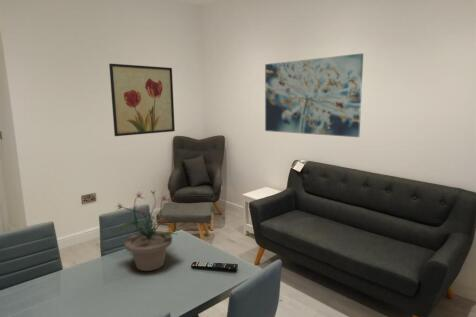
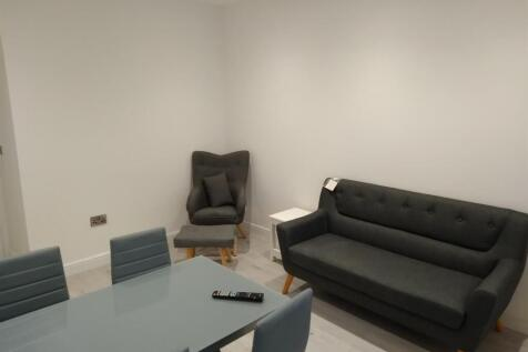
- wall art [264,52,364,138]
- wall art [108,63,176,137]
- potted plant [114,189,178,272]
